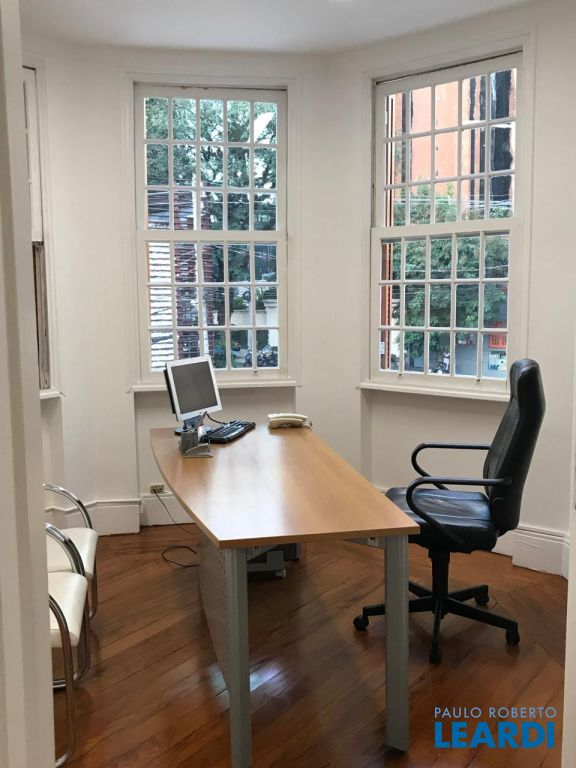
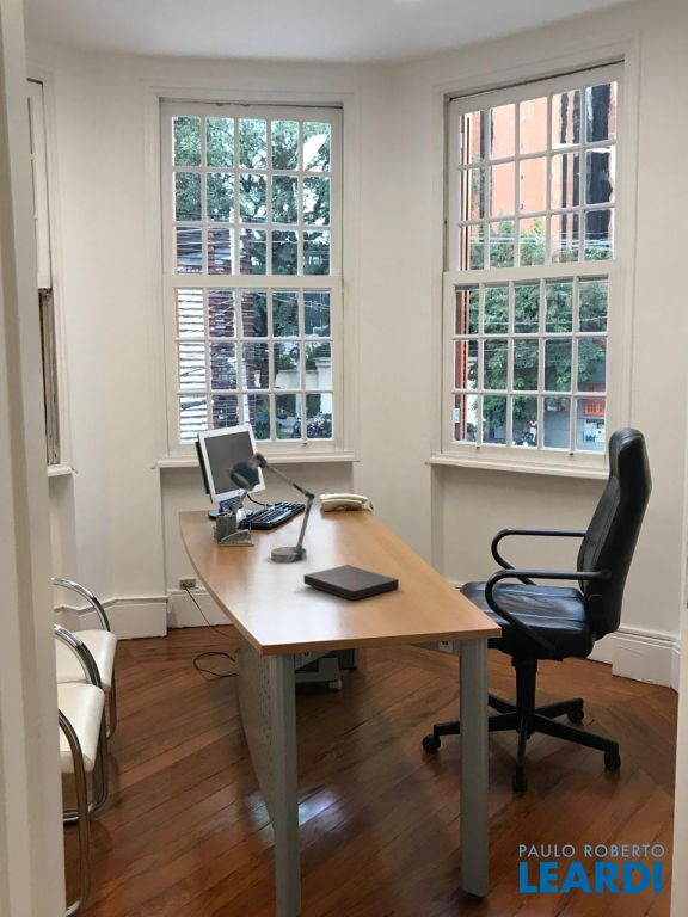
+ desk lamp [226,451,317,564]
+ book [302,564,400,602]
